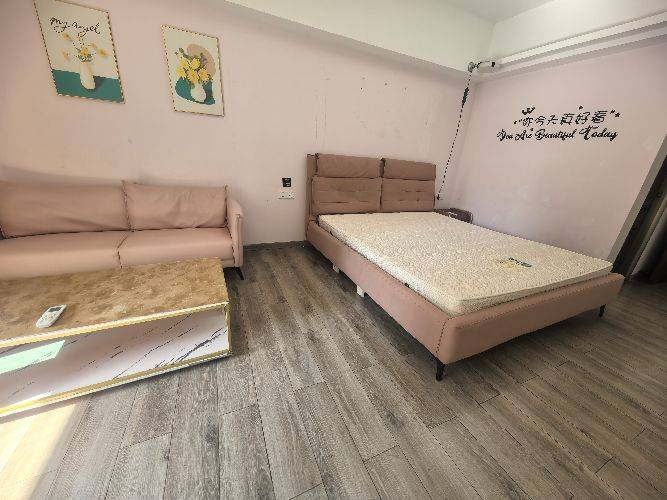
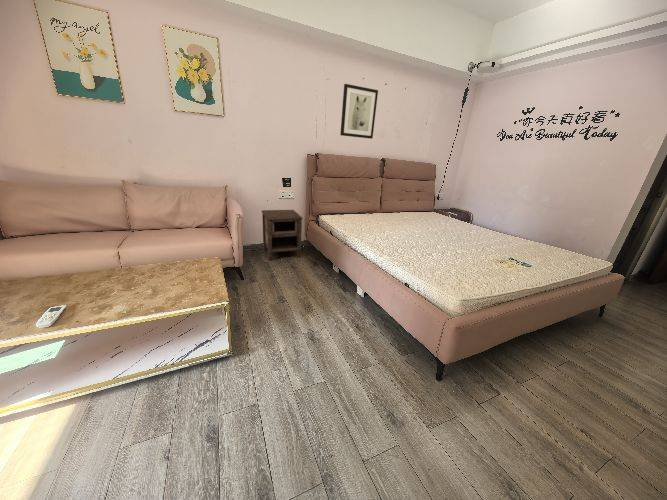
+ nightstand [260,209,304,261]
+ wall art [339,83,379,140]
